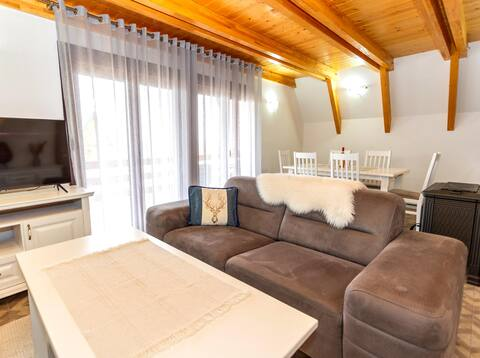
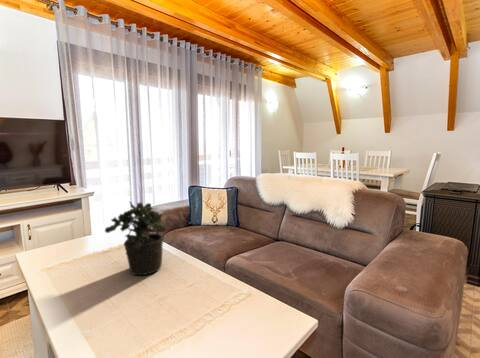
+ potted plant [104,201,167,276]
